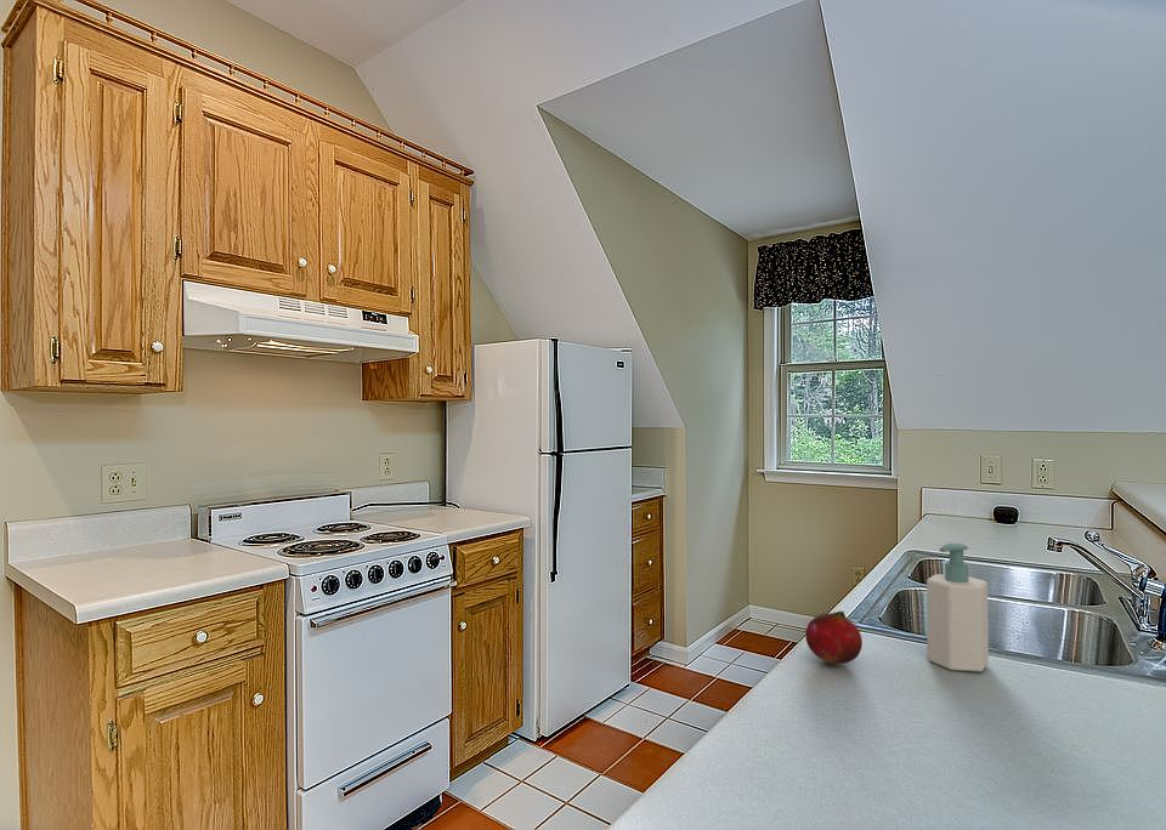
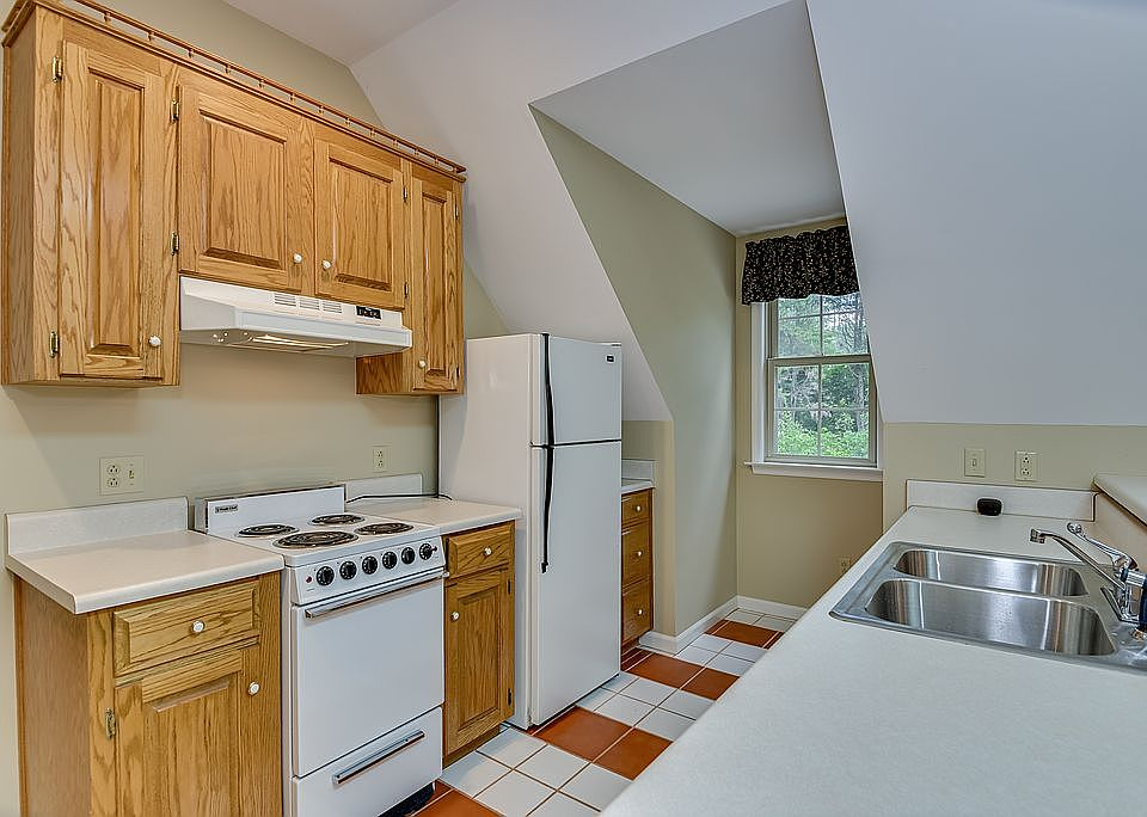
- fruit [804,610,864,665]
- soap bottle [926,542,990,673]
